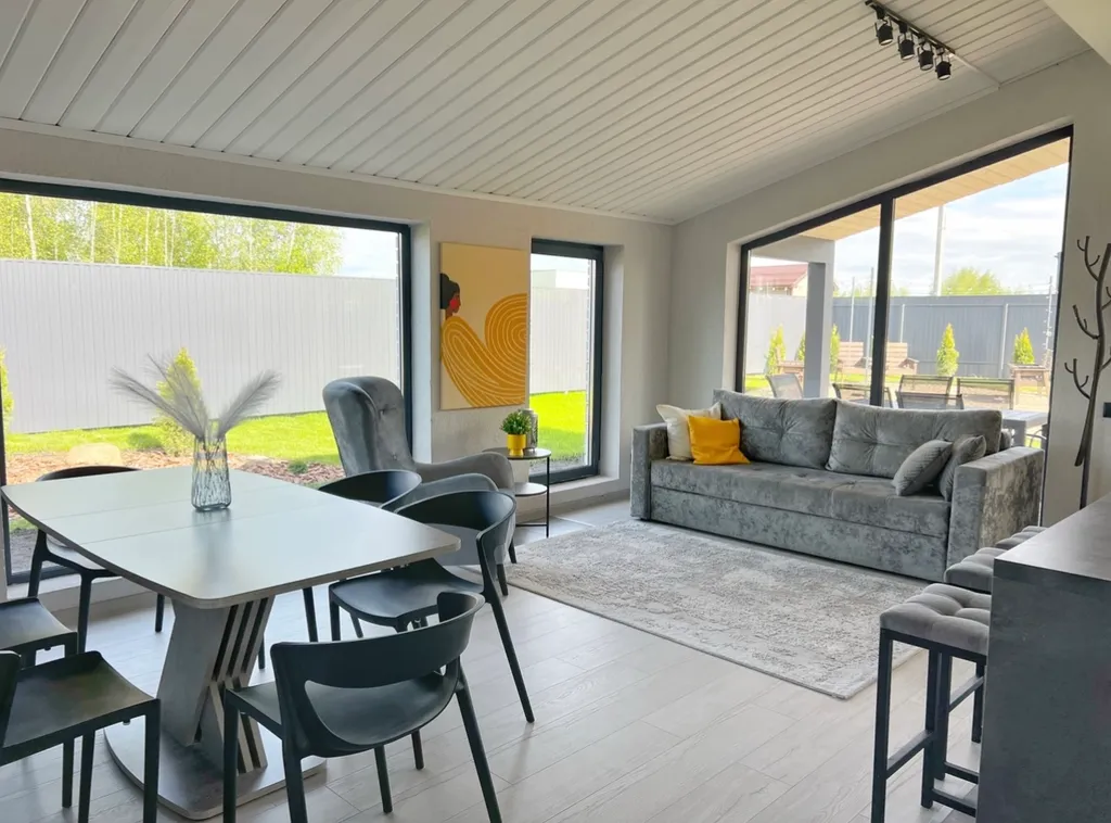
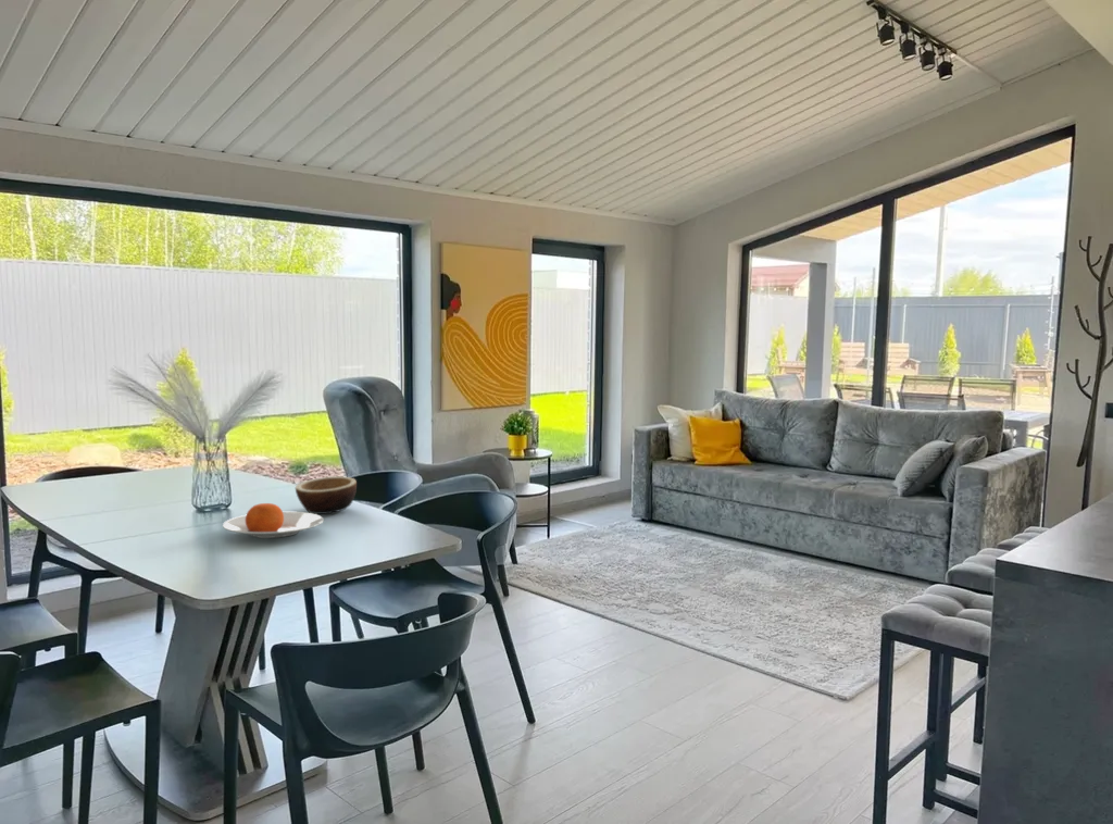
+ bowl [295,475,358,515]
+ plate [222,502,325,539]
